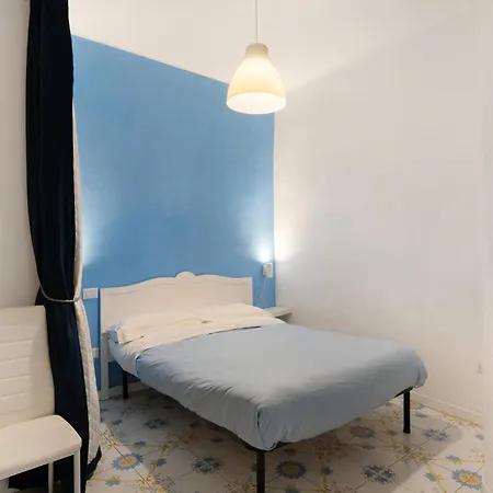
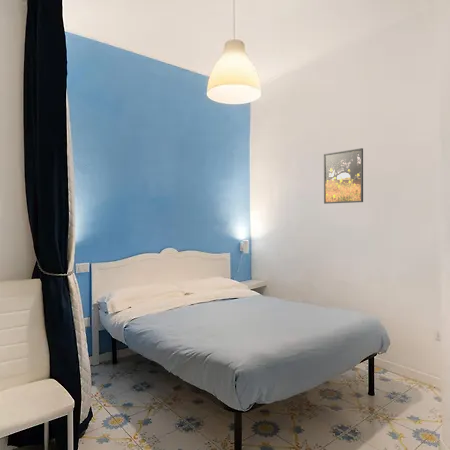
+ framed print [323,147,364,205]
